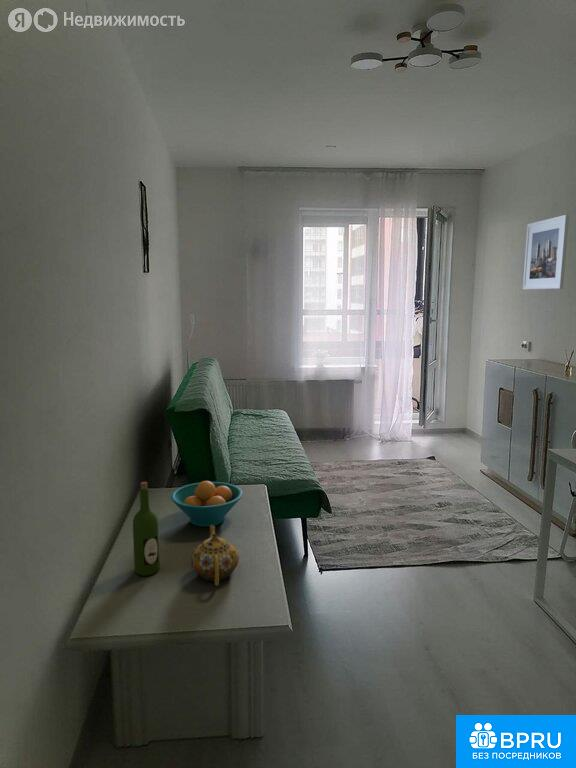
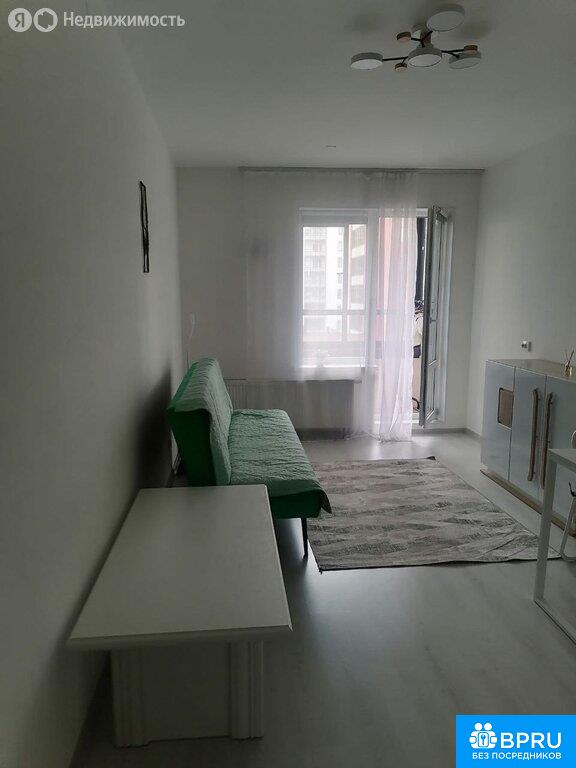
- teapot [190,525,240,587]
- fruit bowl [170,480,244,528]
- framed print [522,214,570,291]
- wine bottle [132,481,161,577]
